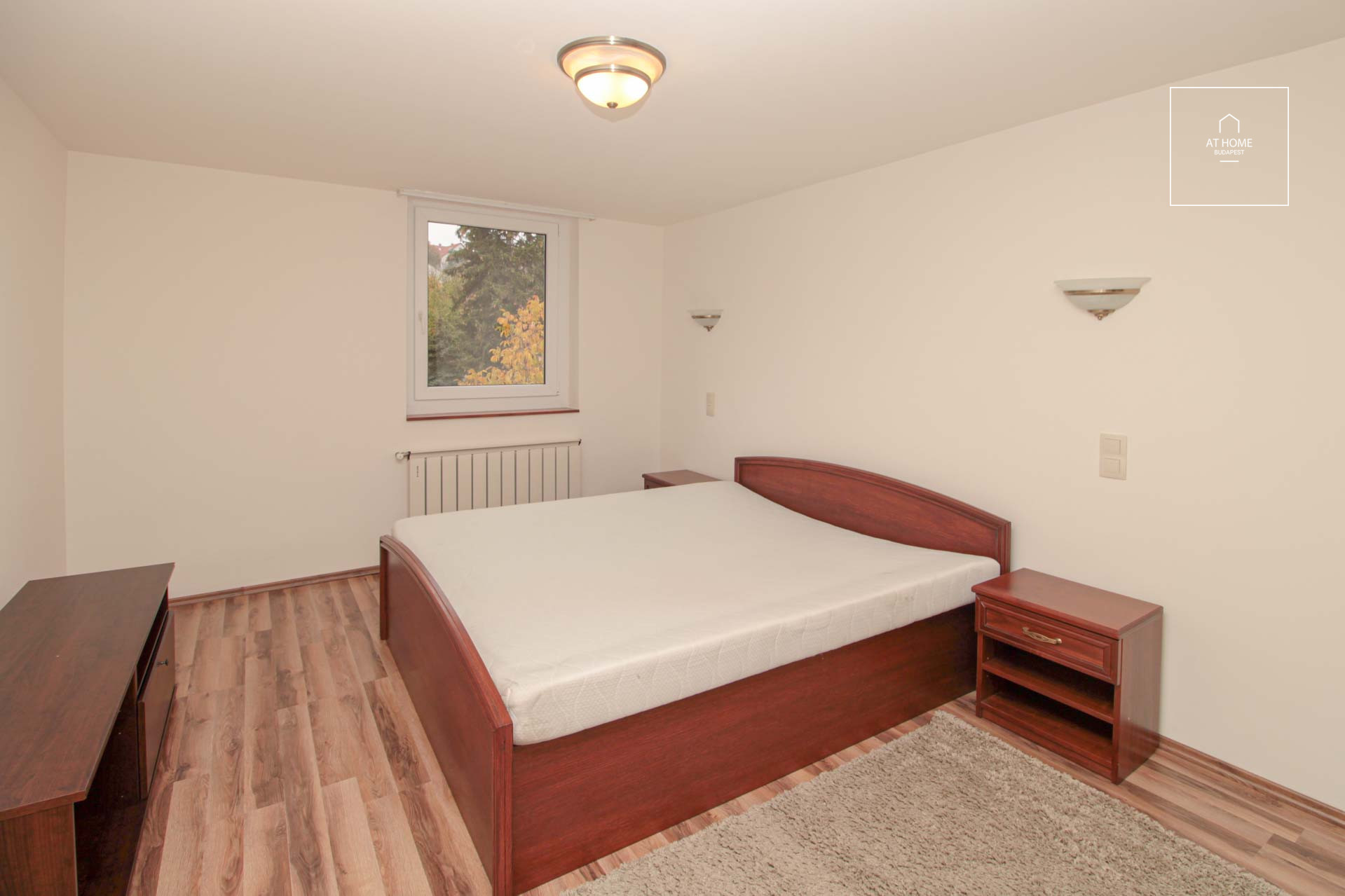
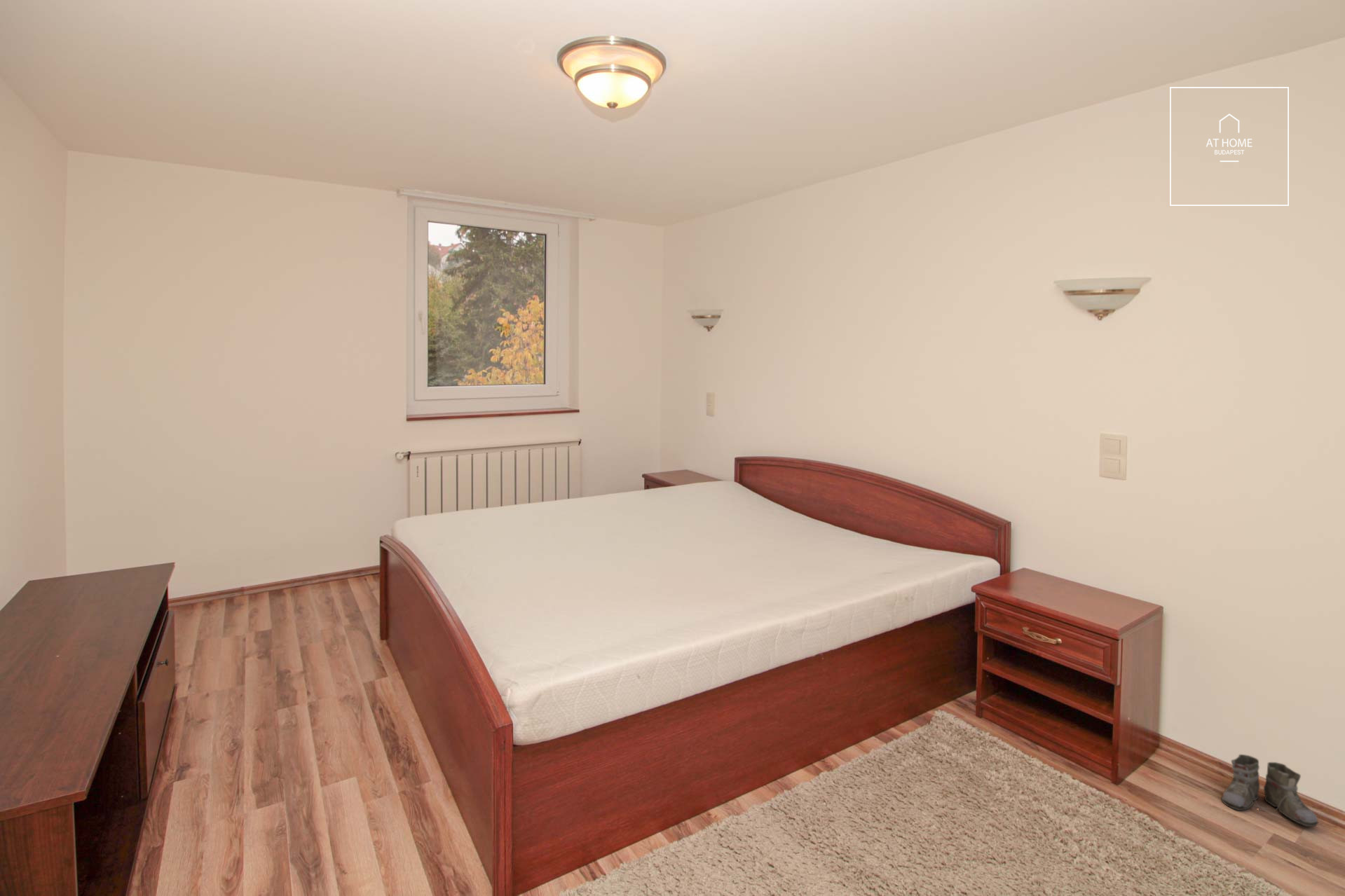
+ boots [1221,754,1319,827]
